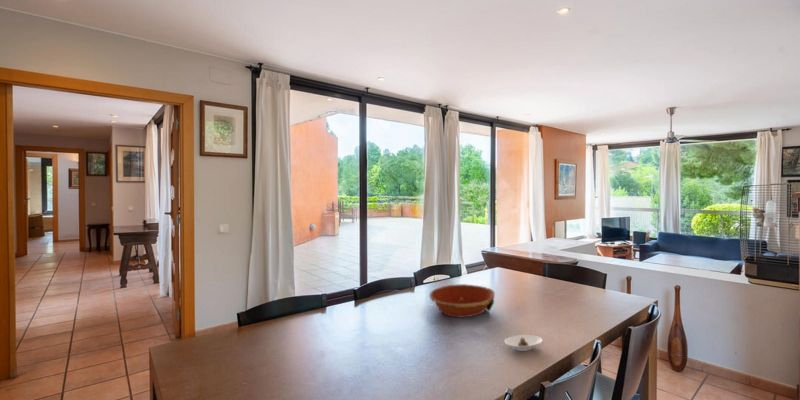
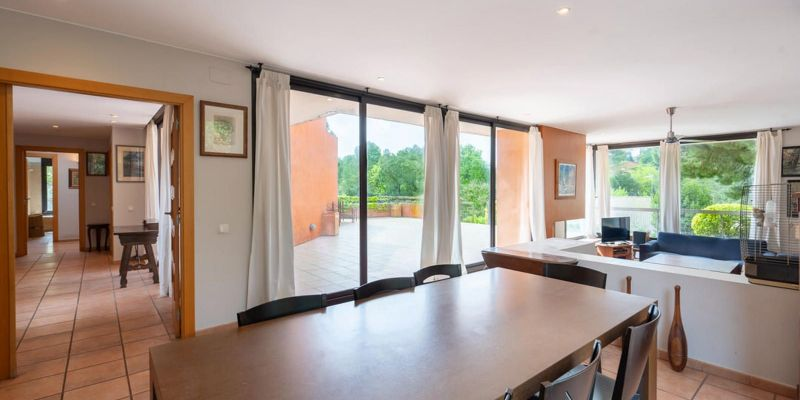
- bowl [429,283,496,318]
- saucer [503,334,543,352]
